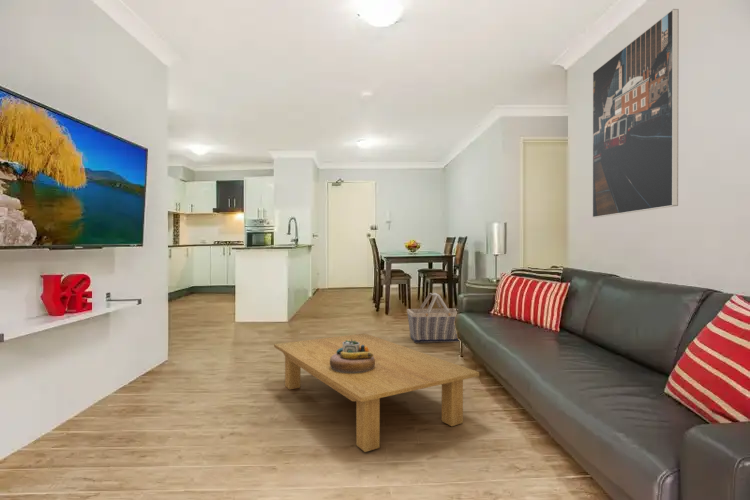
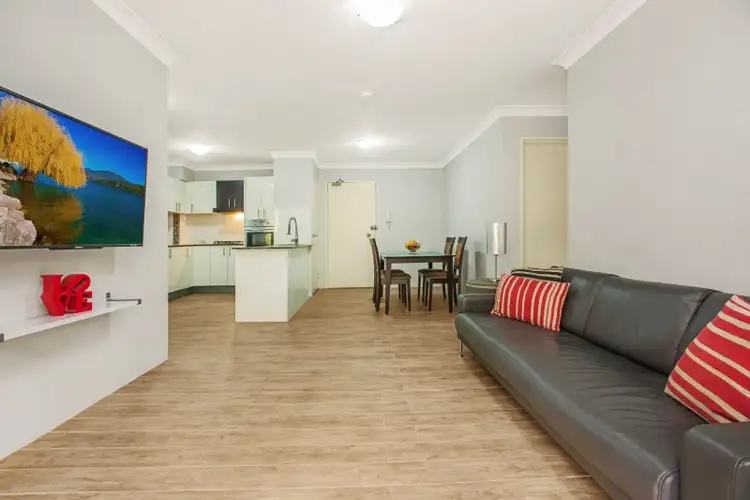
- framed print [592,8,680,218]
- basket [406,292,461,343]
- coffee table [273,332,480,453]
- decorative bowl [330,339,375,373]
